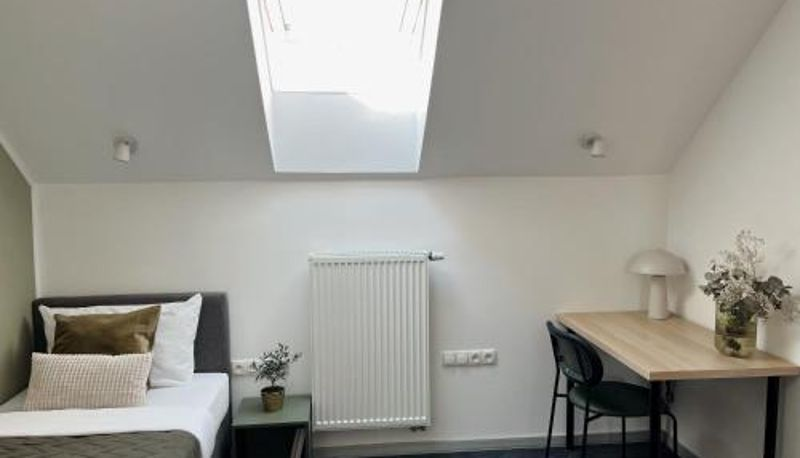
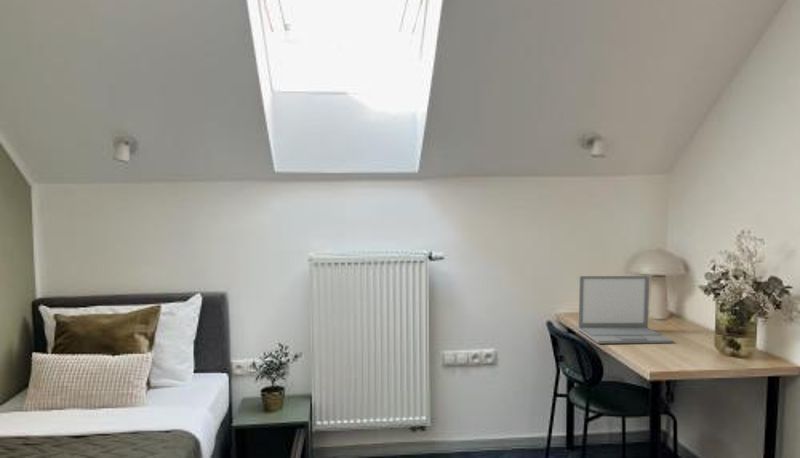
+ laptop [577,275,675,345]
